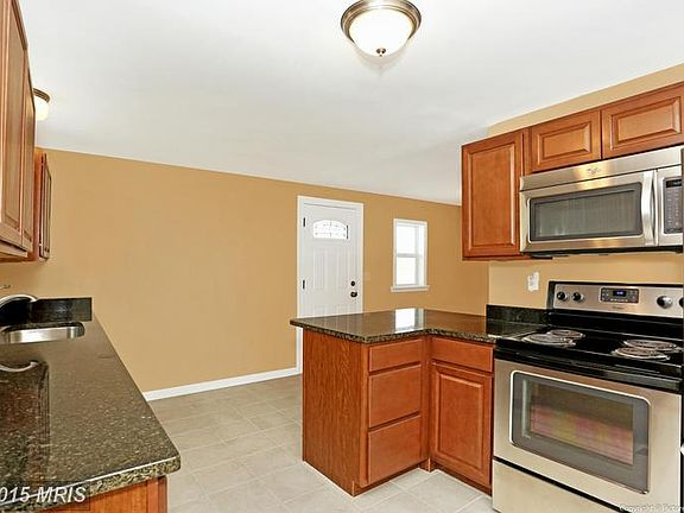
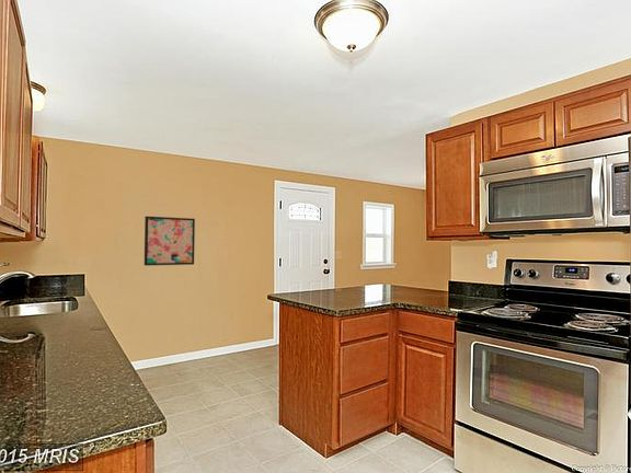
+ wall art [144,216,196,267]
